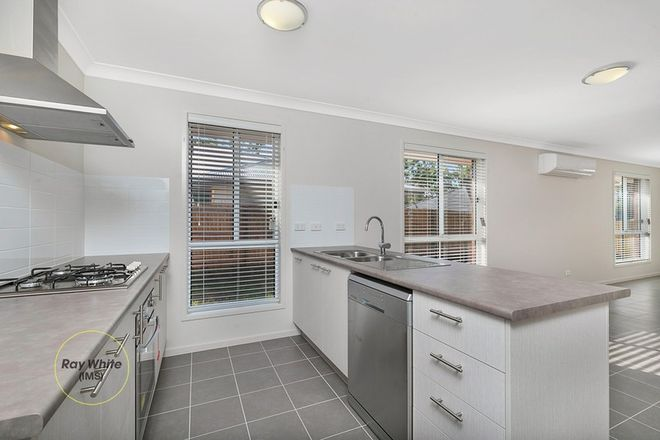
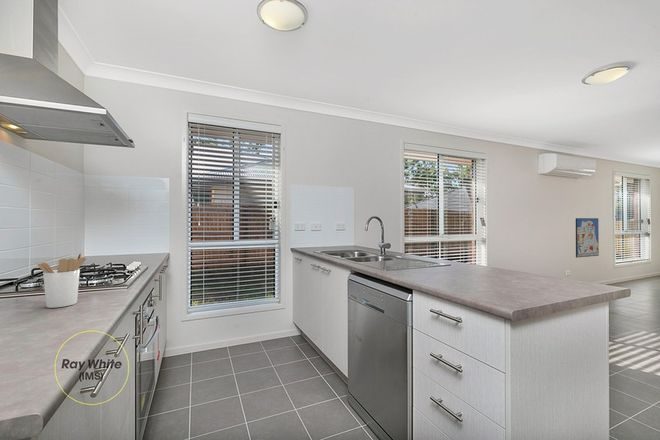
+ wall art [575,217,600,259]
+ utensil holder [37,252,87,309]
